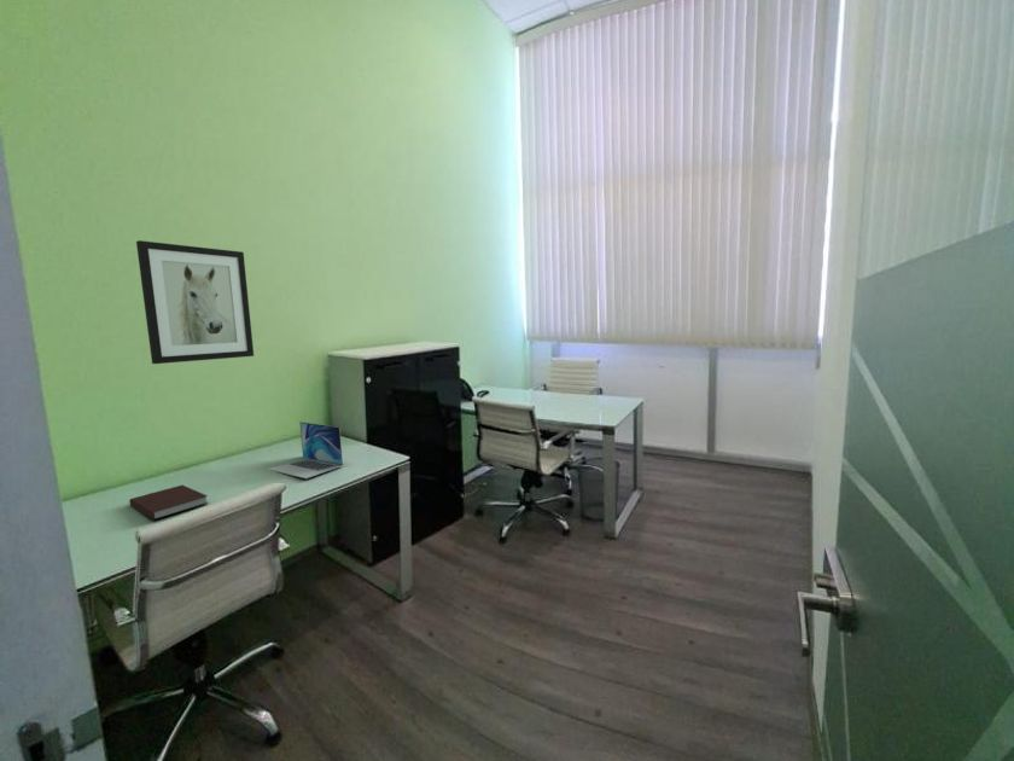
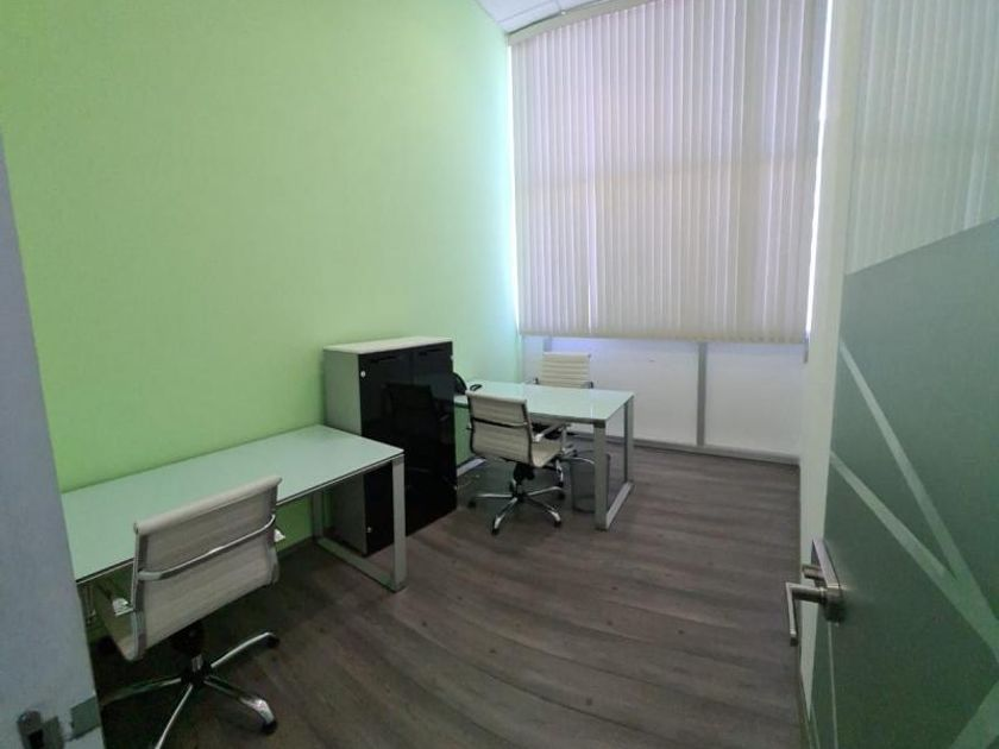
- wall art [135,239,255,365]
- notebook [128,484,209,521]
- laptop [267,420,344,480]
